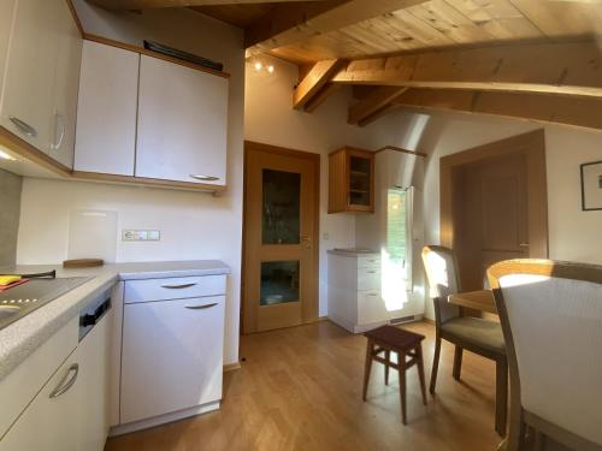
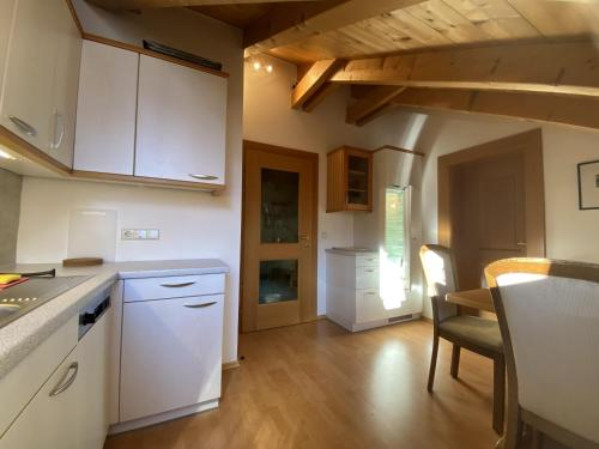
- stool [361,324,429,426]
